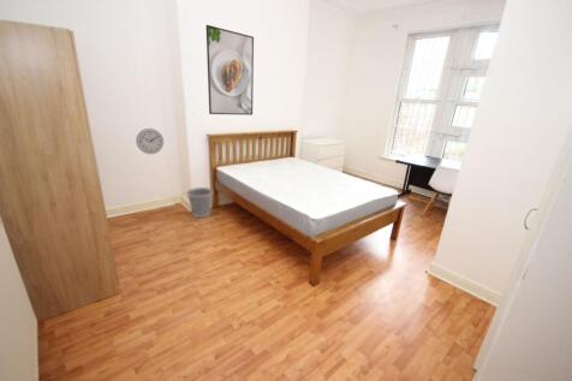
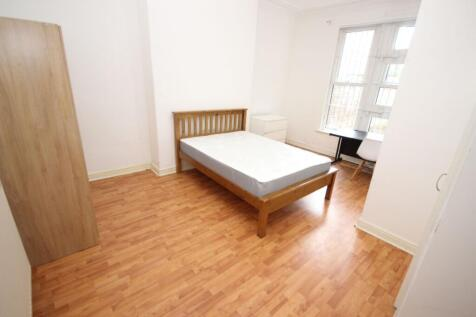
- wastebasket [185,186,214,219]
- wall clock [135,127,165,155]
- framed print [204,24,255,117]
